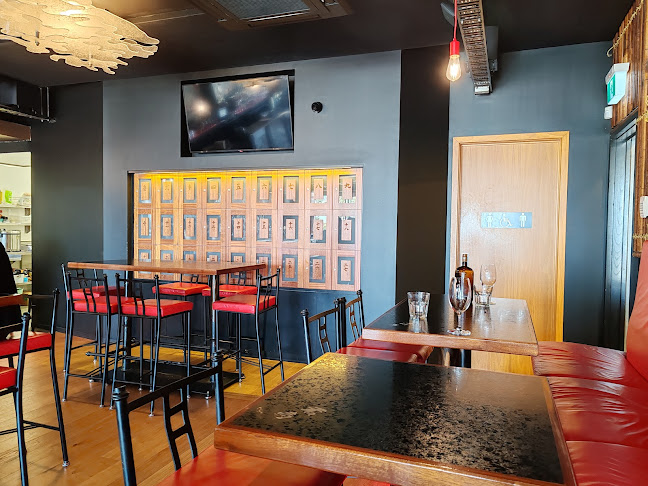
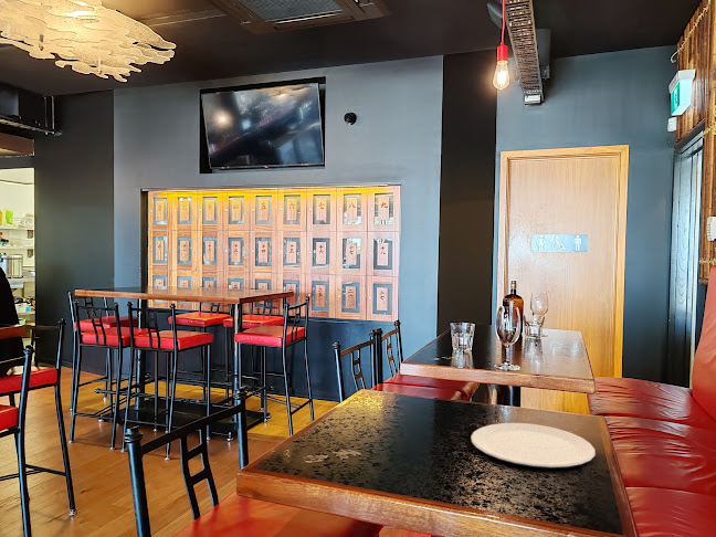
+ plate [470,422,596,470]
